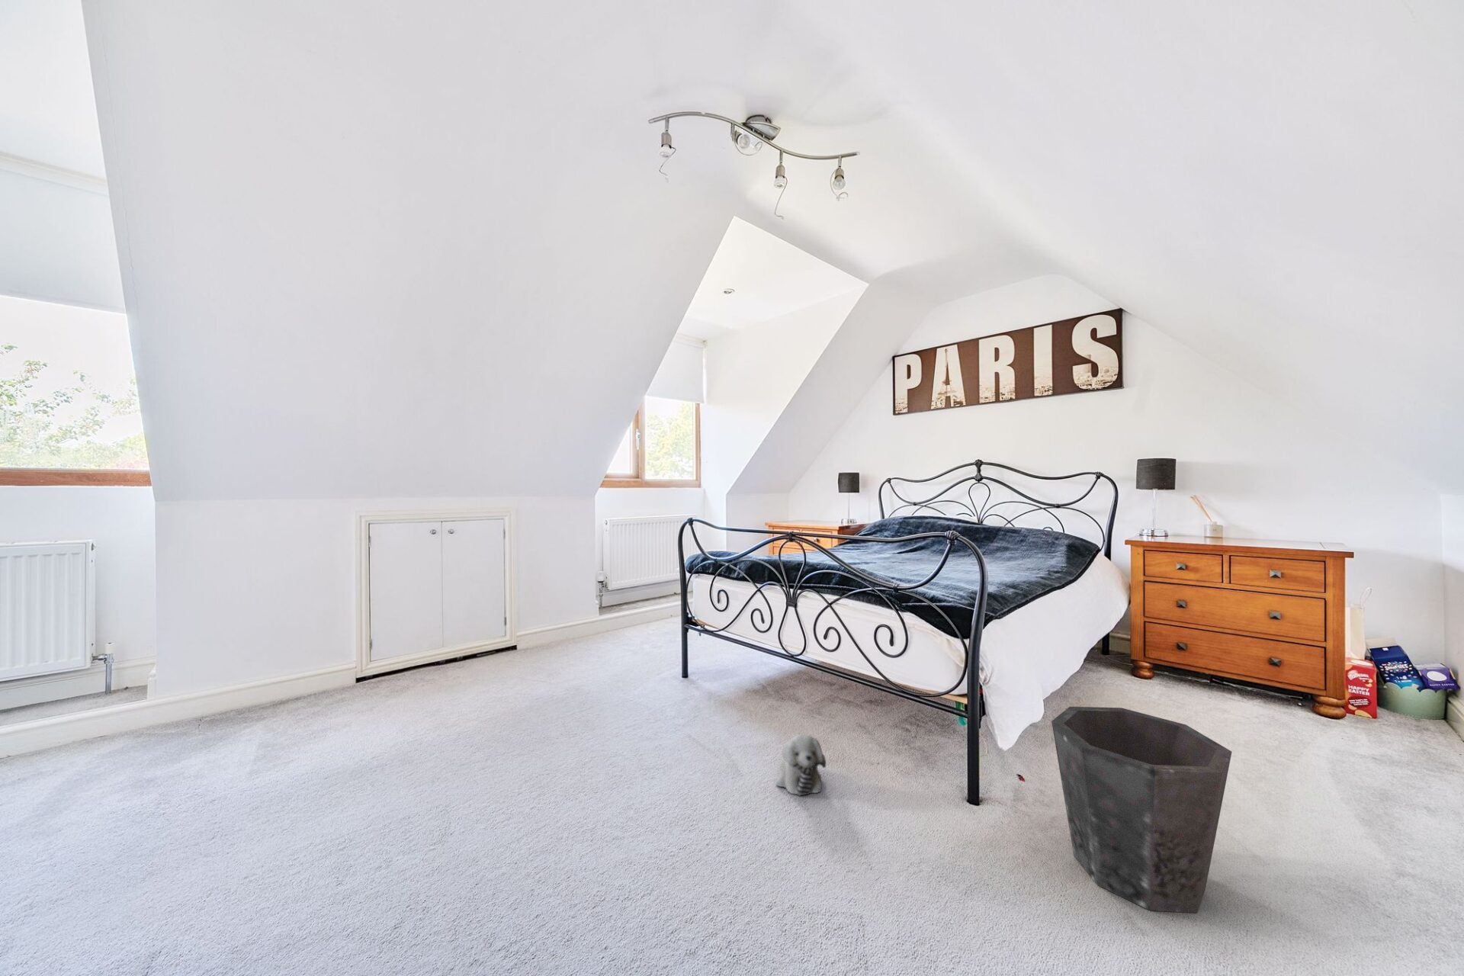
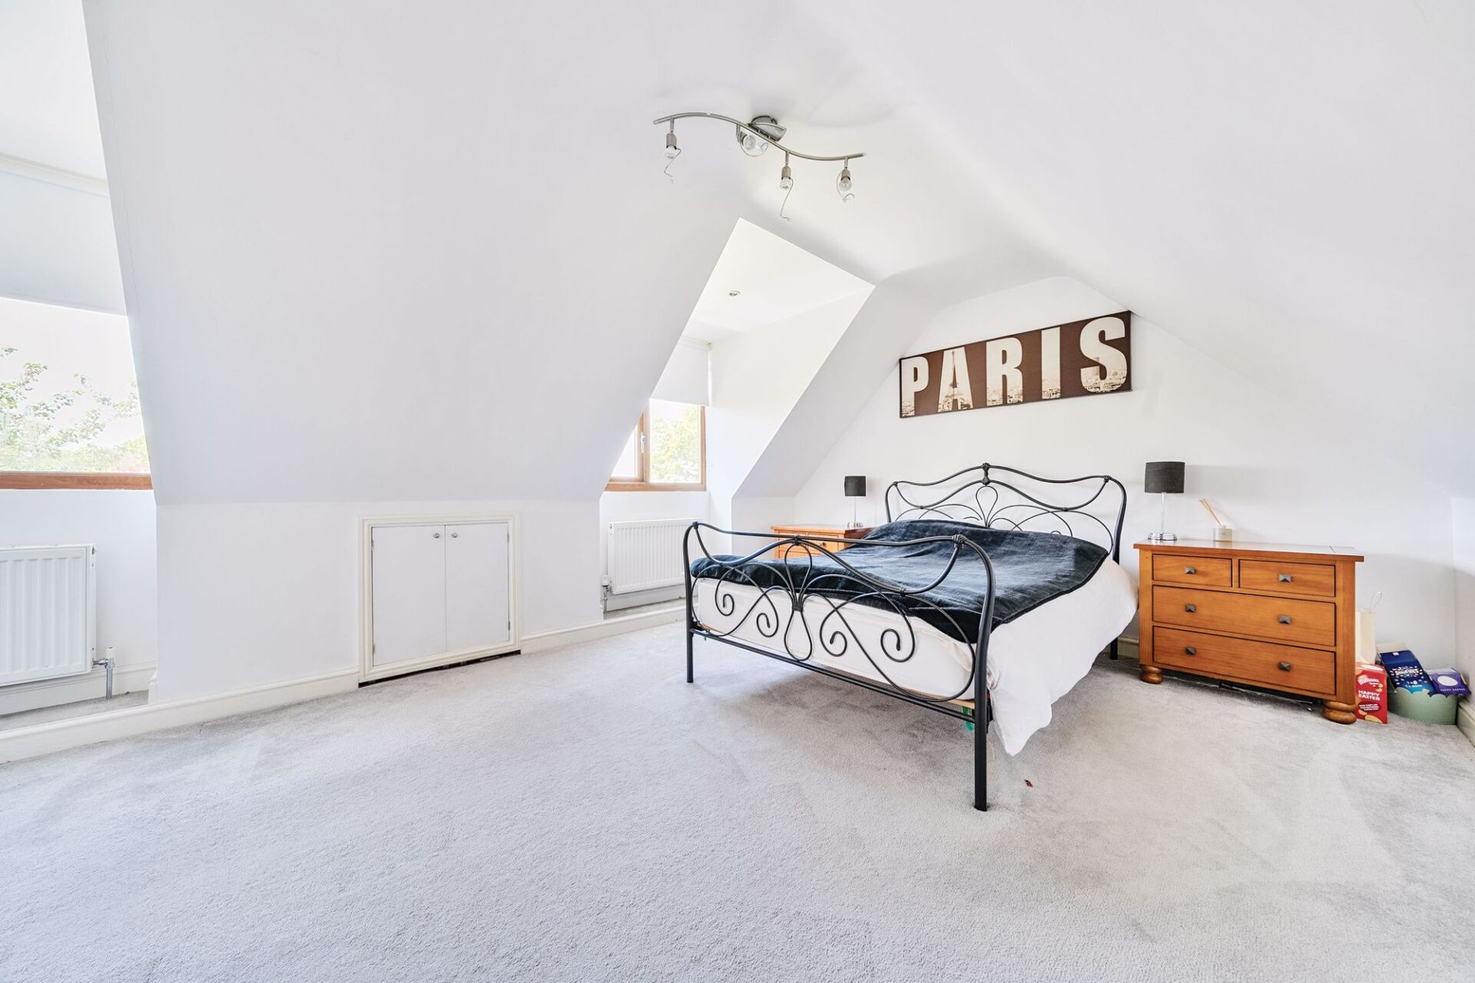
- waste bin [1051,706,1232,914]
- plush toy [776,733,827,796]
